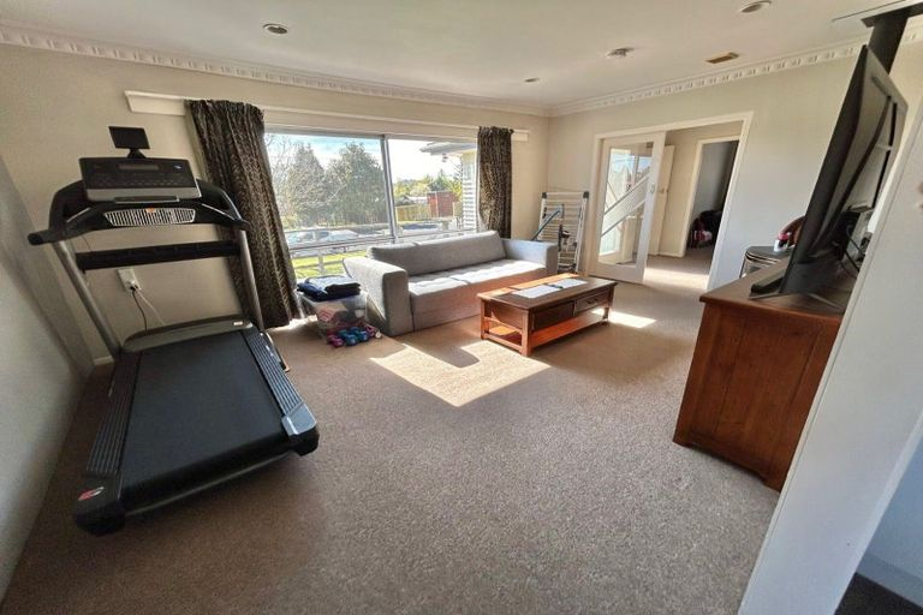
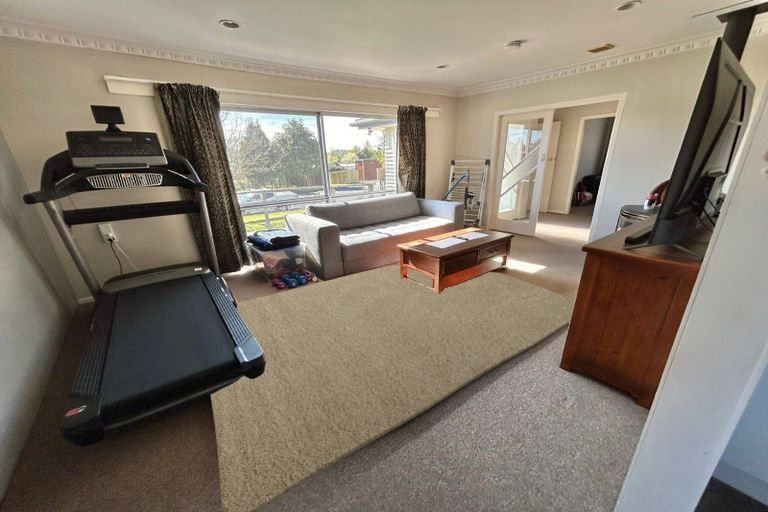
+ rug [210,264,576,512]
